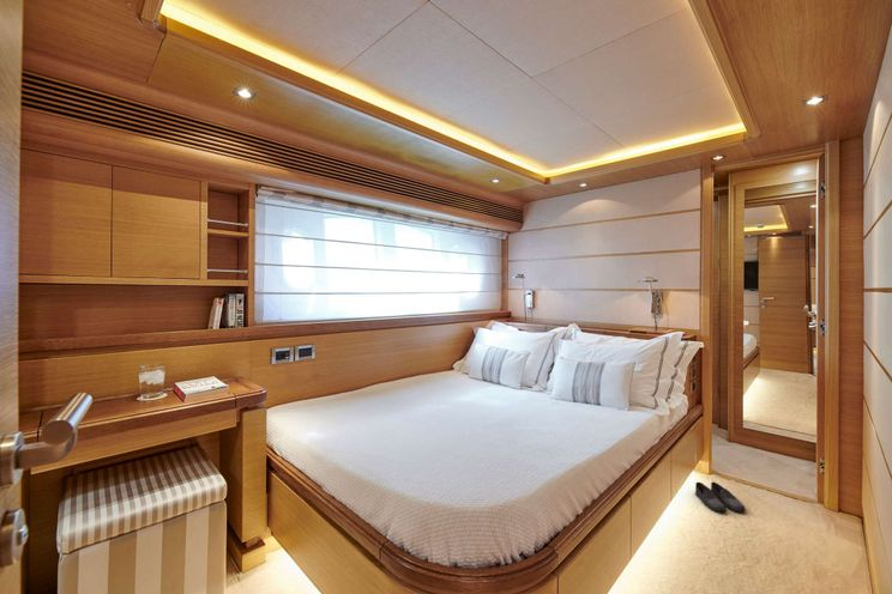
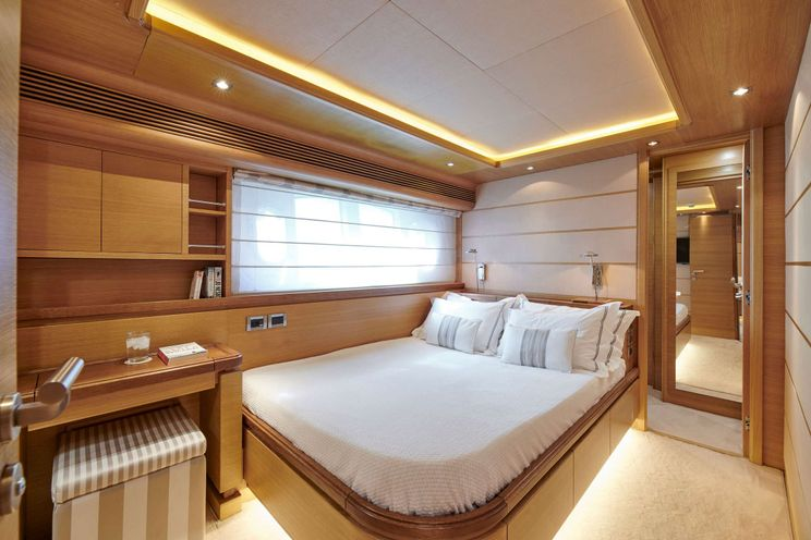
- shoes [694,481,747,513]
